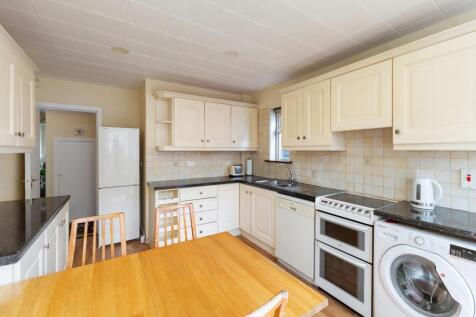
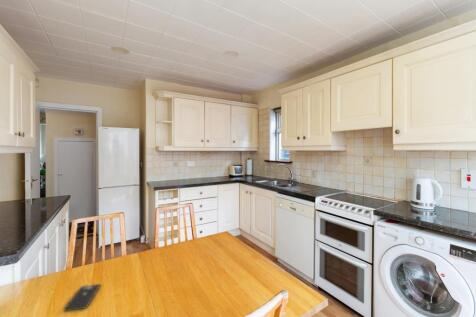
+ smartphone [63,283,101,312]
